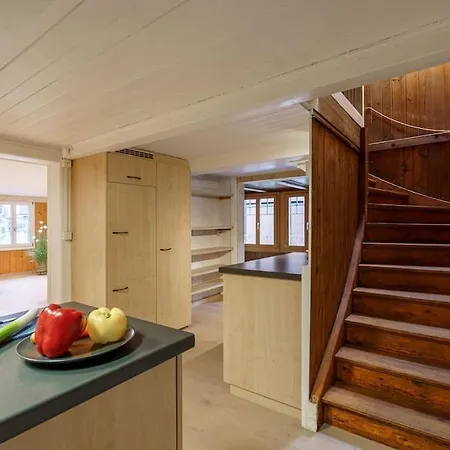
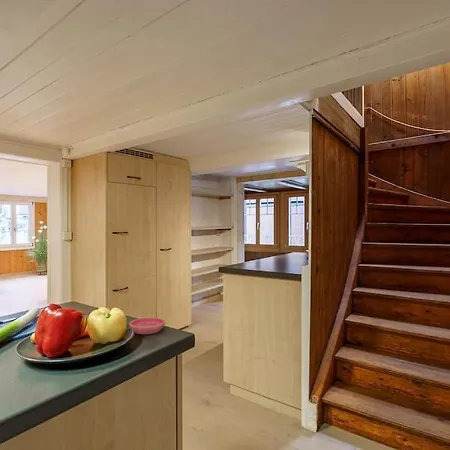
+ saucer [128,317,166,335]
